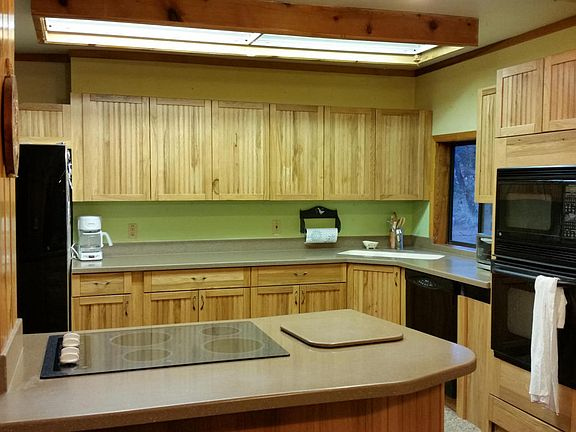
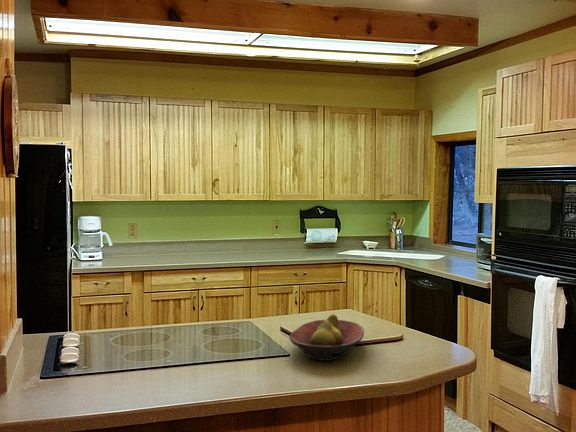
+ fruit bowl [288,313,365,362]
